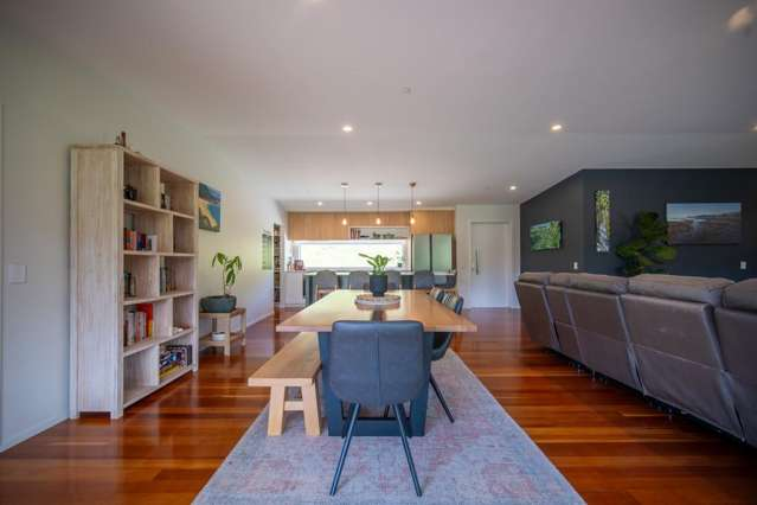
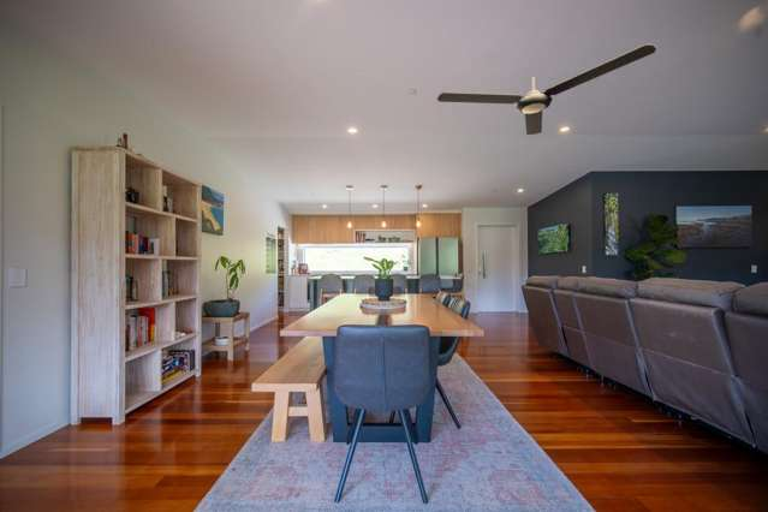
+ ceiling fan [436,43,657,136]
